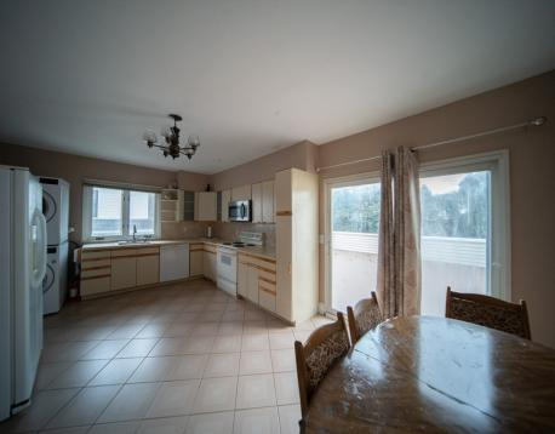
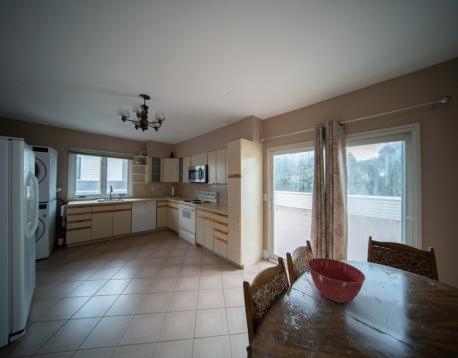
+ mixing bowl [307,257,366,304]
